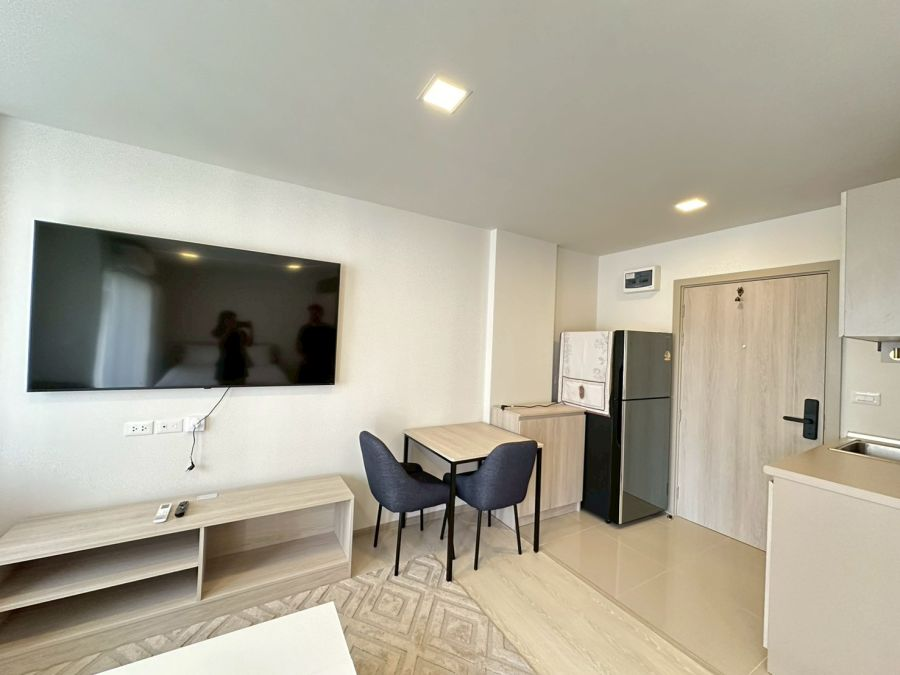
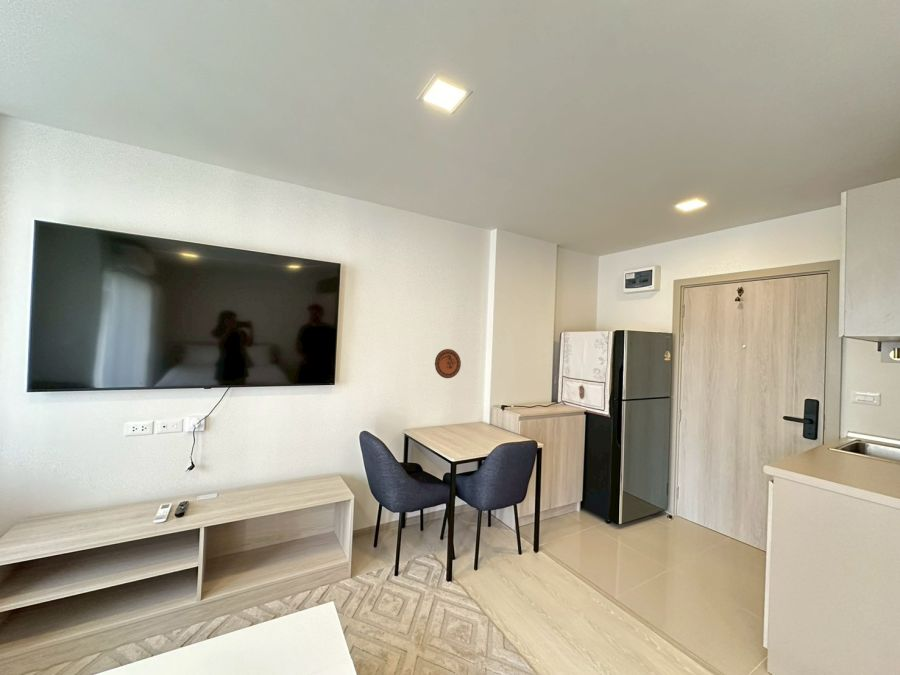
+ decorative plate [434,348,462,379]
